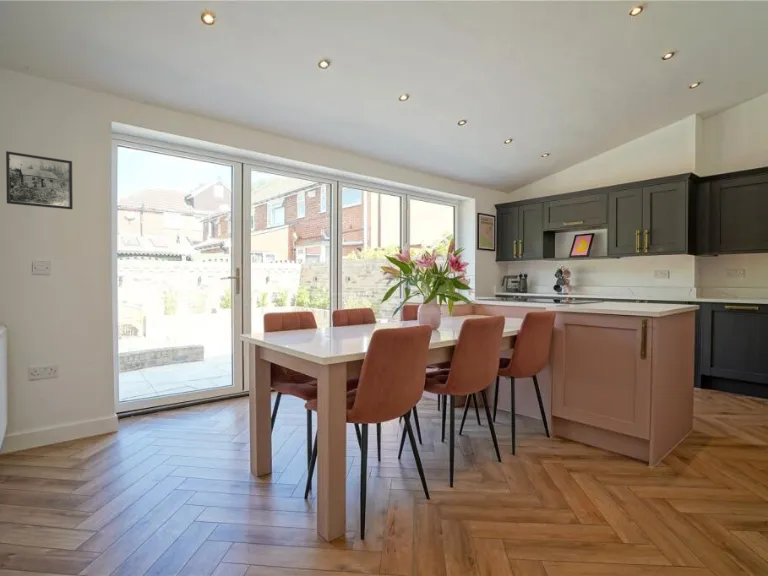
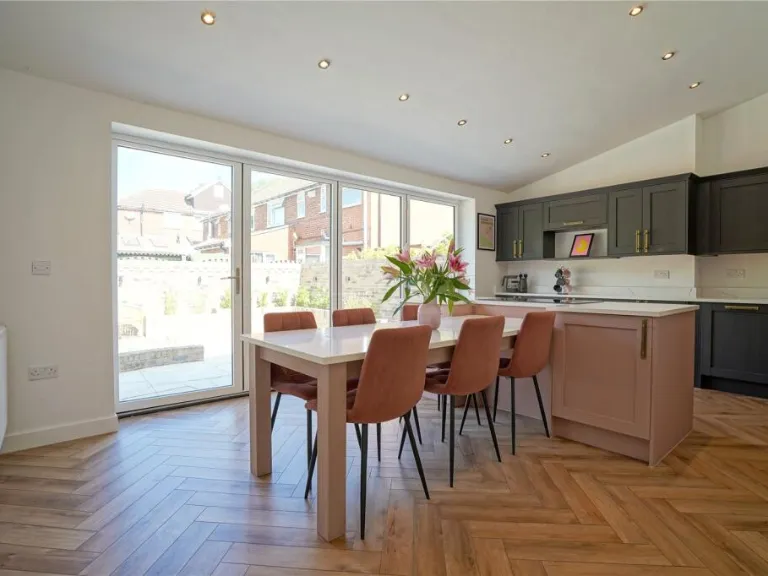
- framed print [5,150,74,210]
